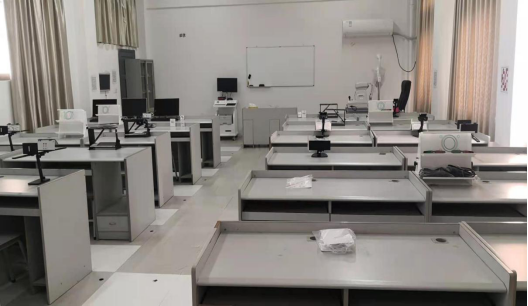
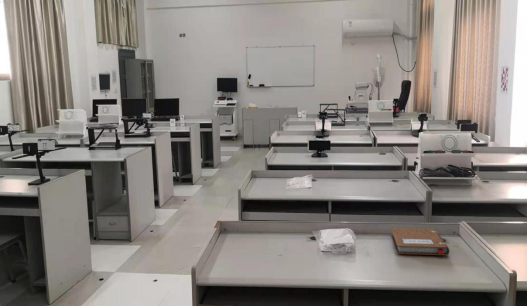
+ notebook [390,227,450,256]
